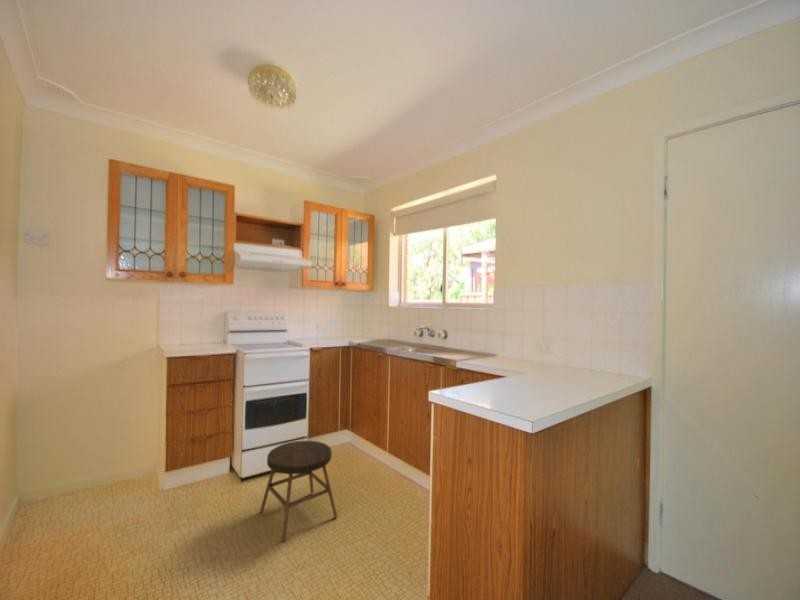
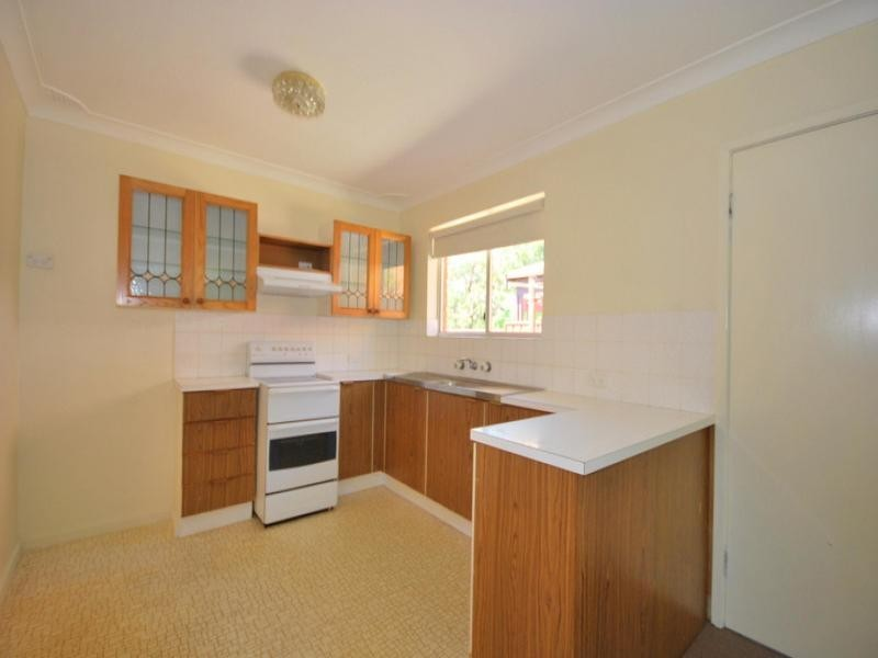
- stool [259,440,338,542]
